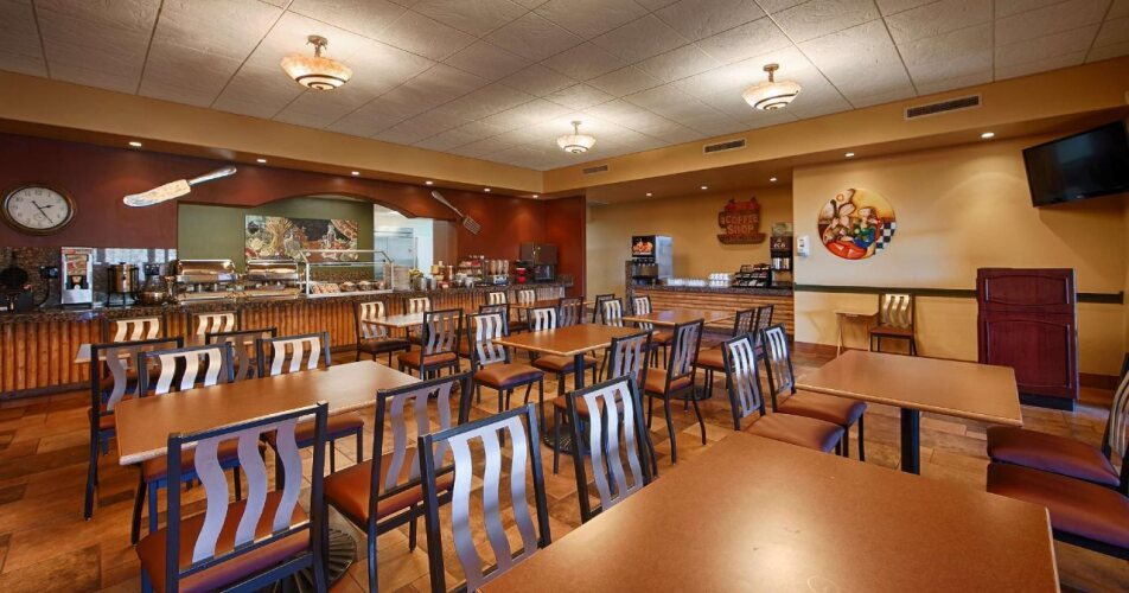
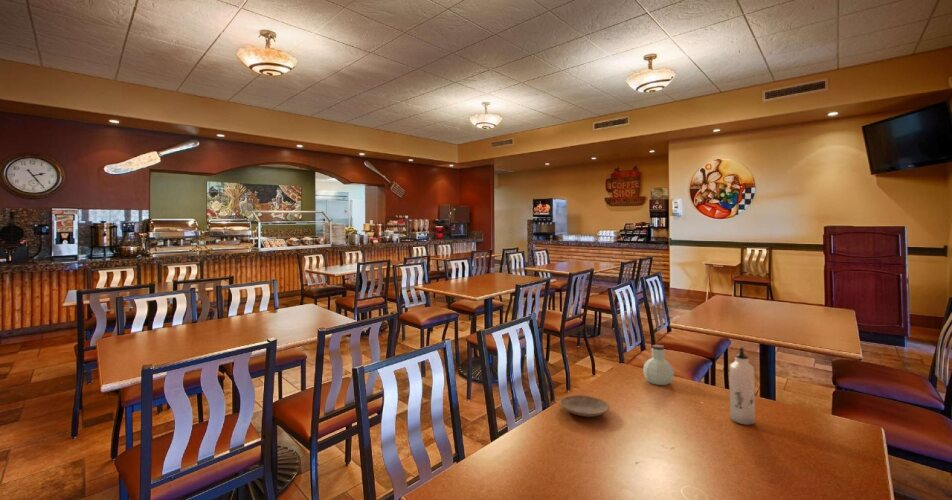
+ jar [642,344,675,386]
+ plate [559,394,610,418]
+ water bottle [729,346,756,426]
